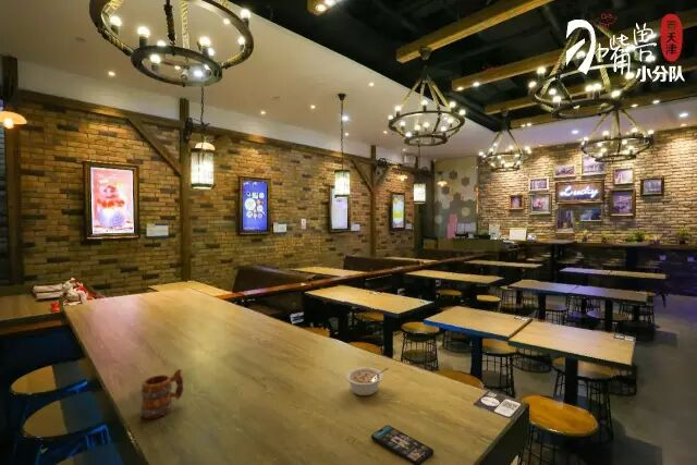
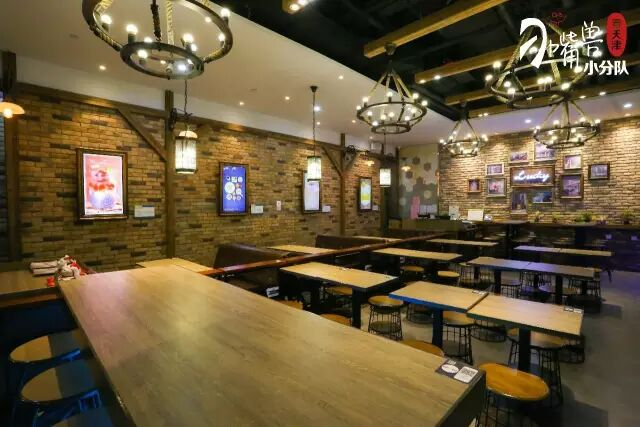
- mug [139,368,185,419]
- legume [345,366,390,396]
- smartphone [370,425,435,465]
